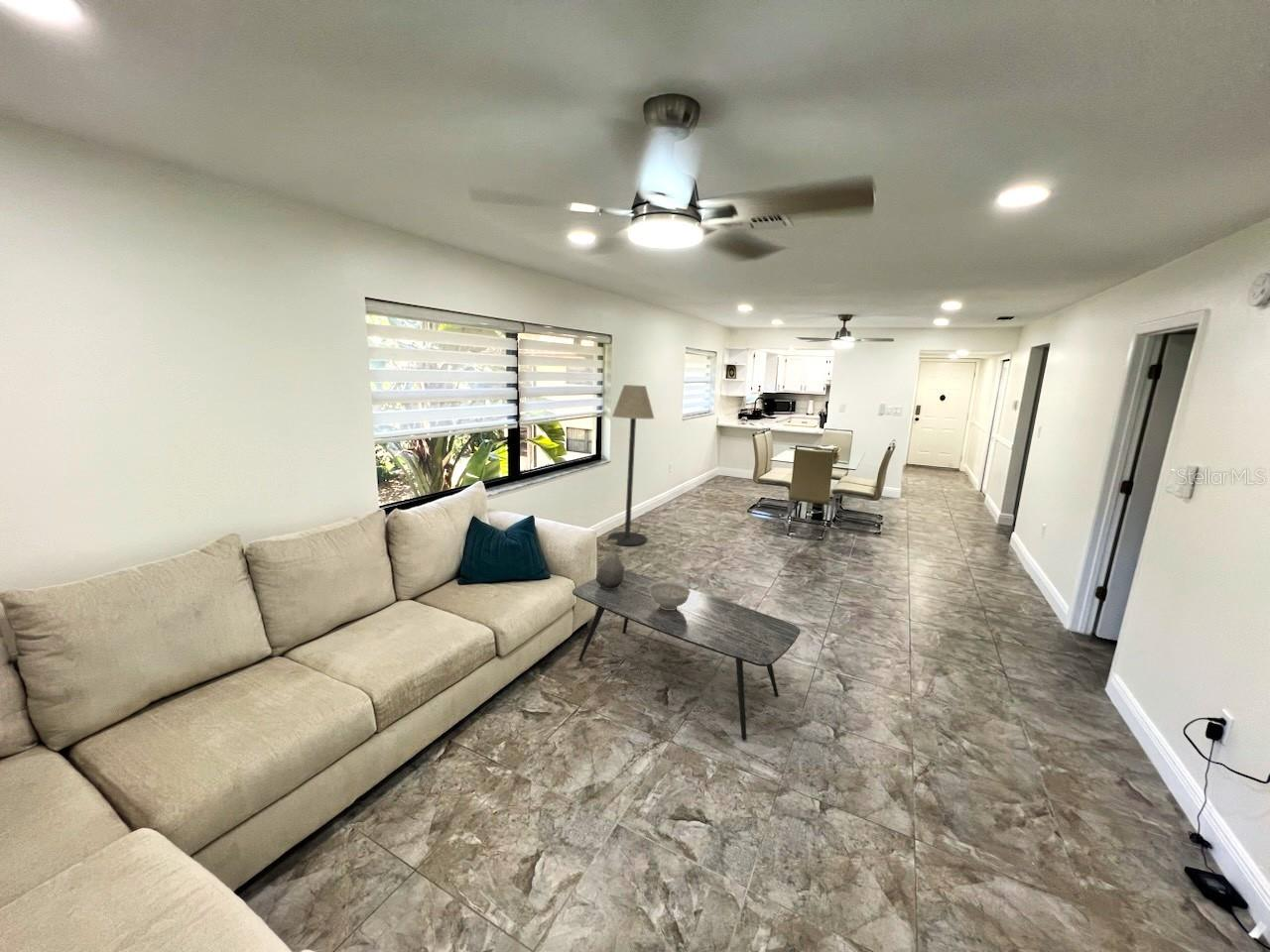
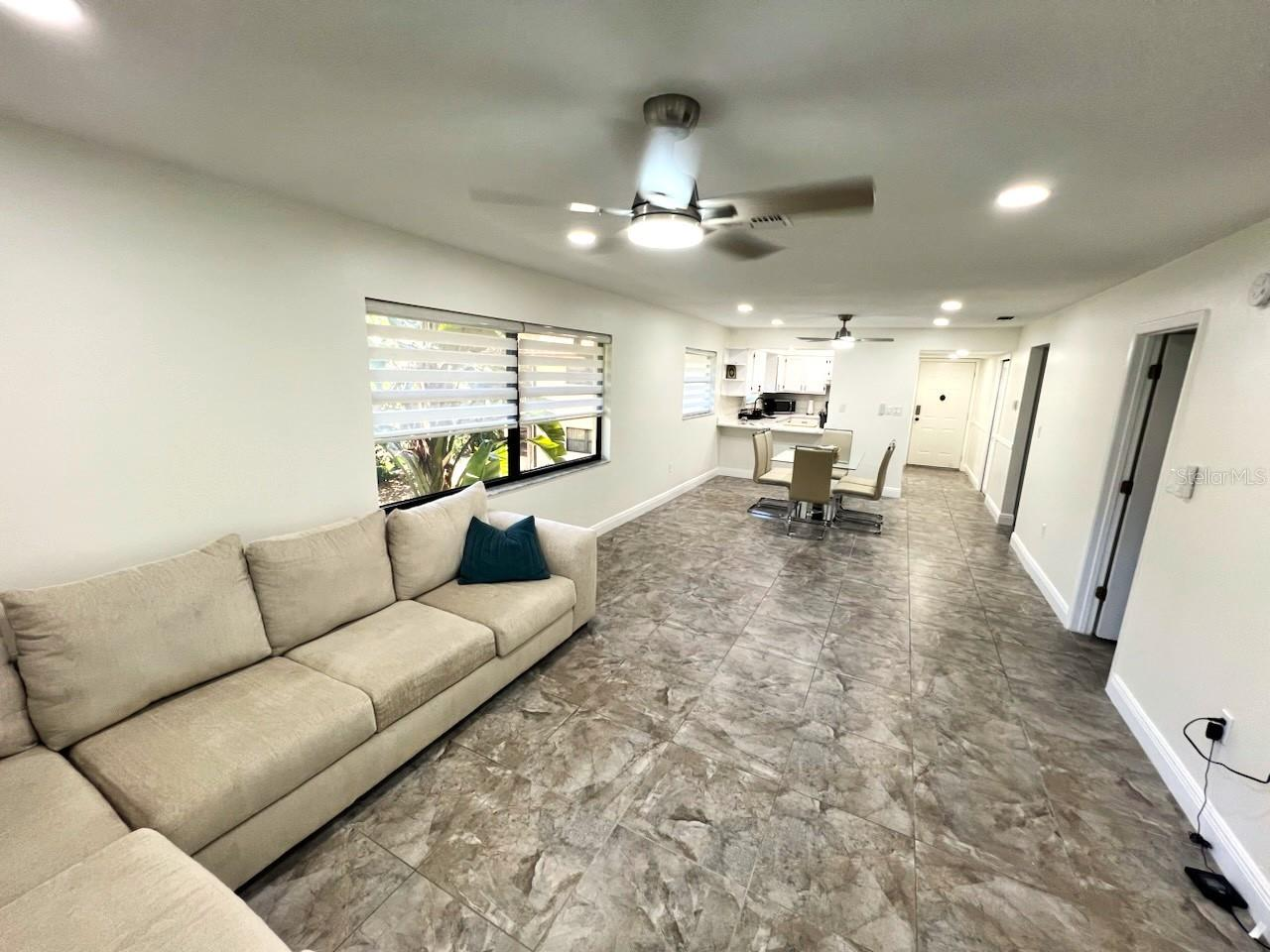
- floor lamp [607,384,655,546]
- vase [594,539,625,589]
- coffee table [572,570,801,741]
- decorative bowl [649,581,691,610]
